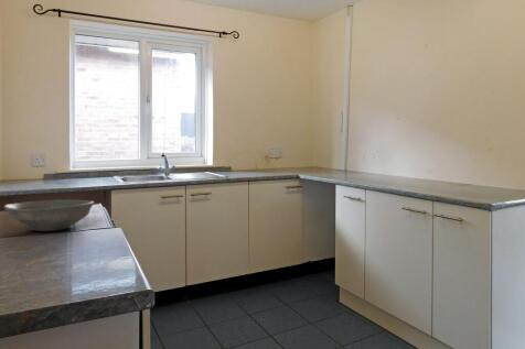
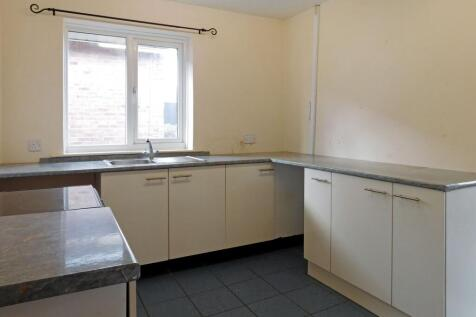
- bowl [2,198,95,232]
